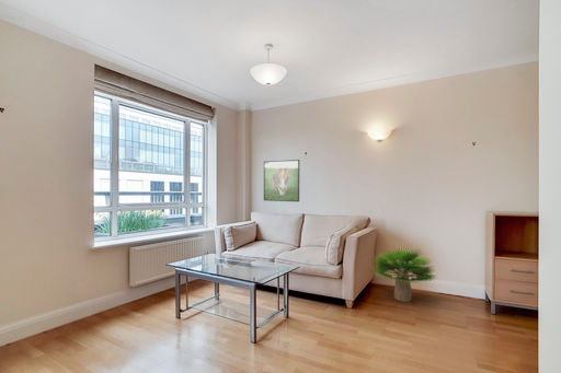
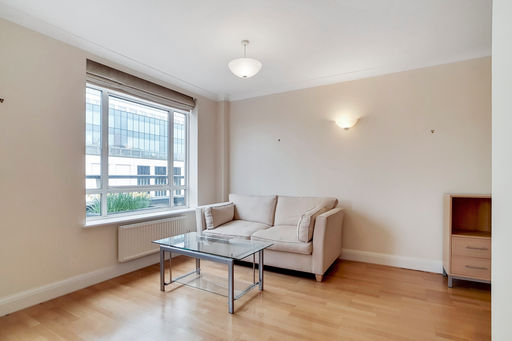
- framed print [263,159,300,202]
- potted plant [369,245,438,303]
